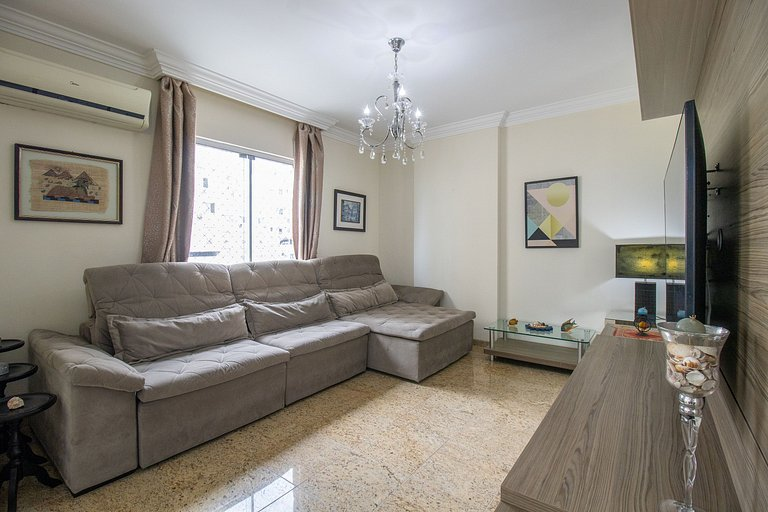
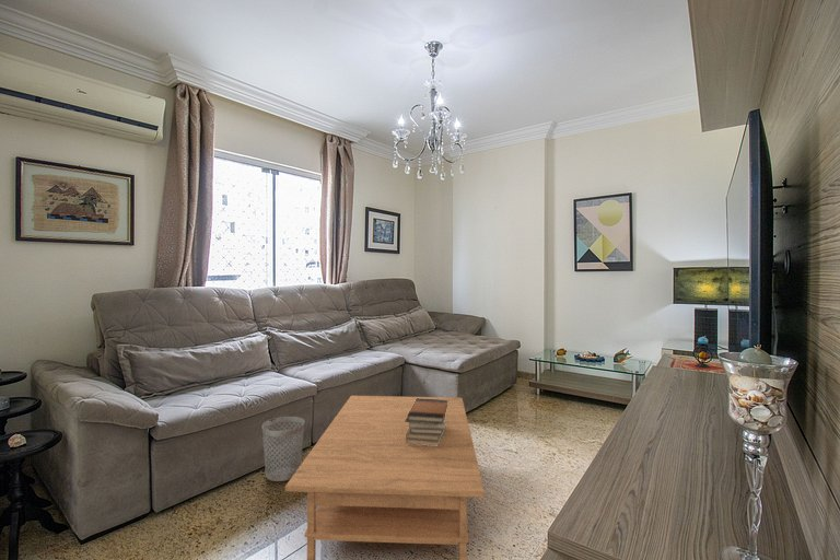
+ coffee table [284,395,486,560]
+ book stack [406,398,447,446]
+ wastebasket [261,416,305,482]
